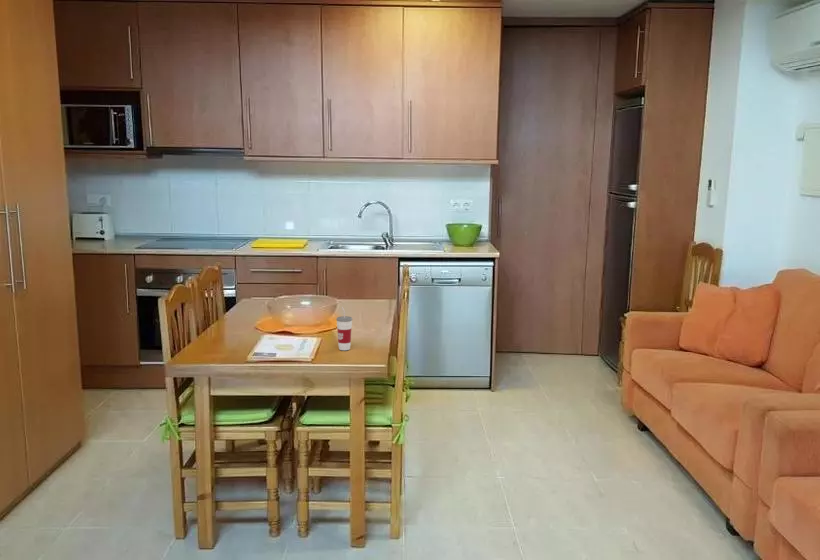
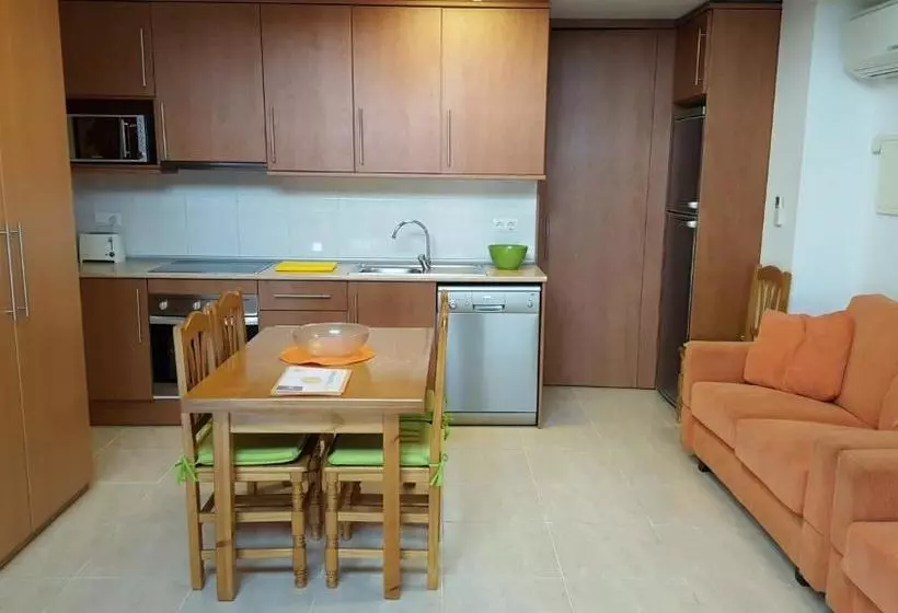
- cup [335,306,353,351]
